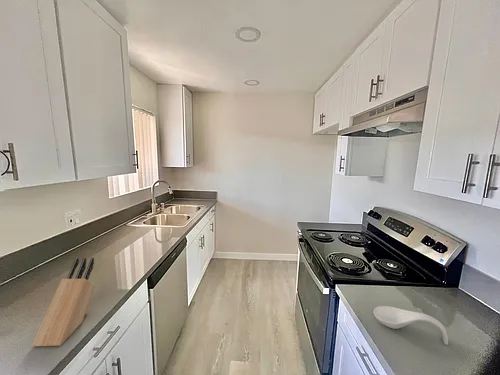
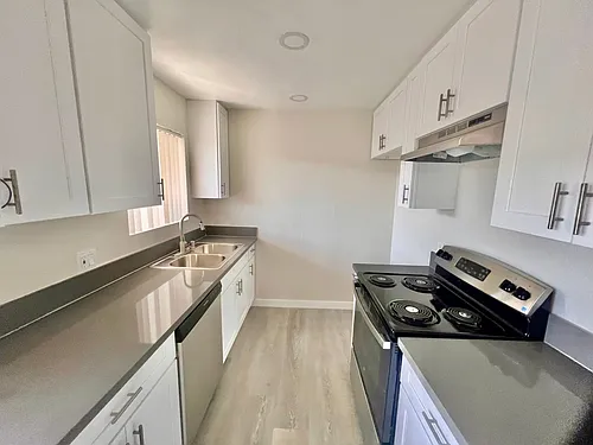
- spoon rest [372,305,449,346]
- knife block [31,257,96,347]
